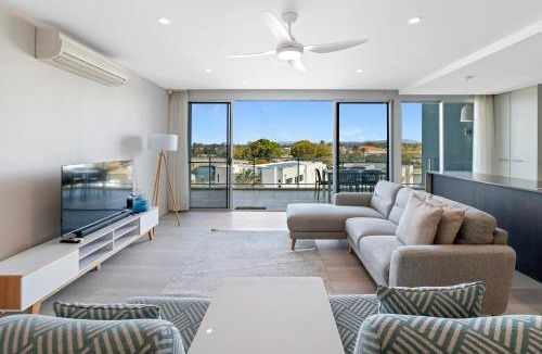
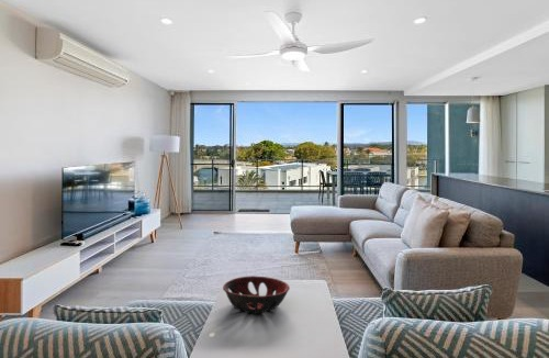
+ decorative bowl [222,275,291,314]
